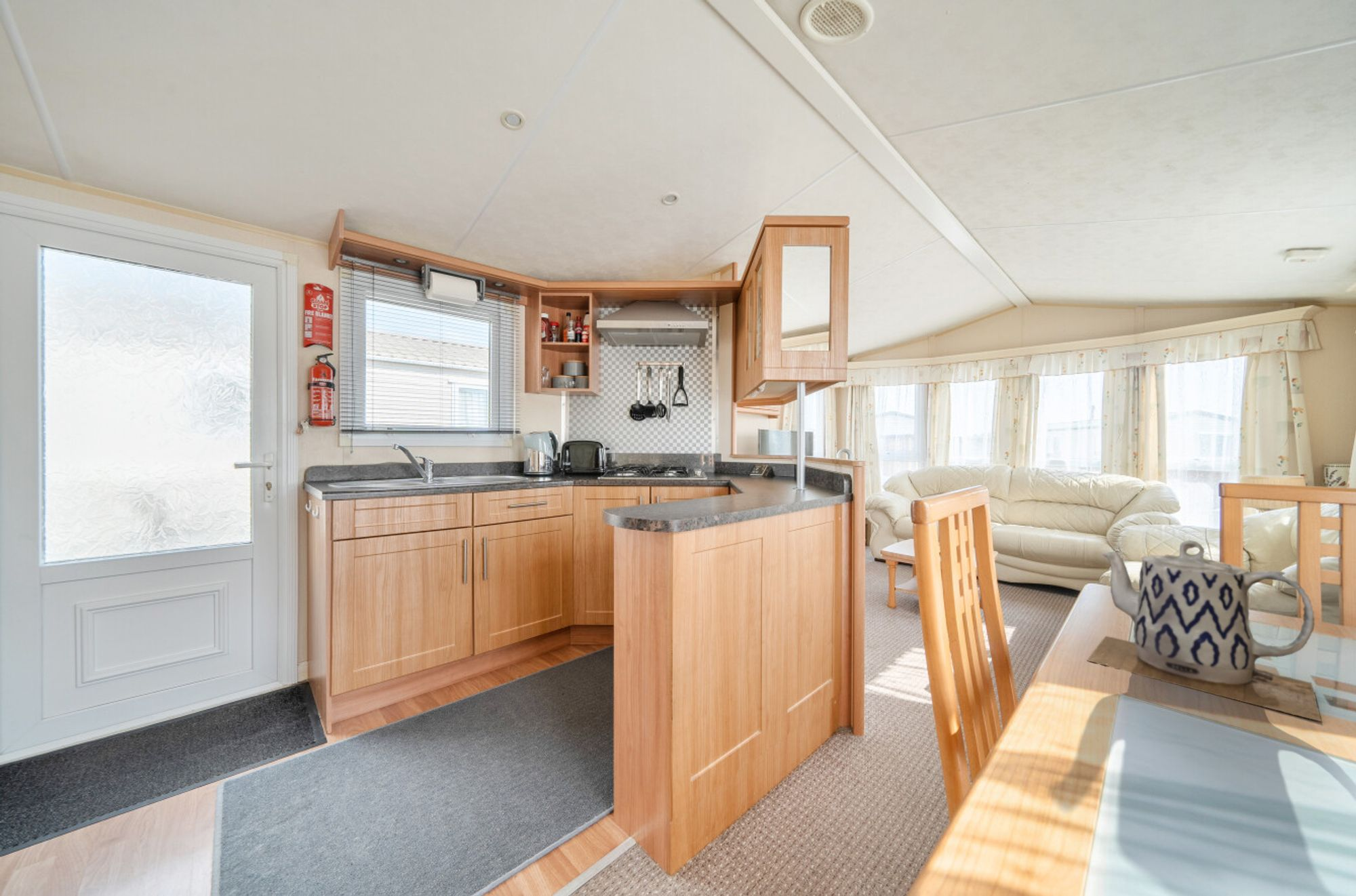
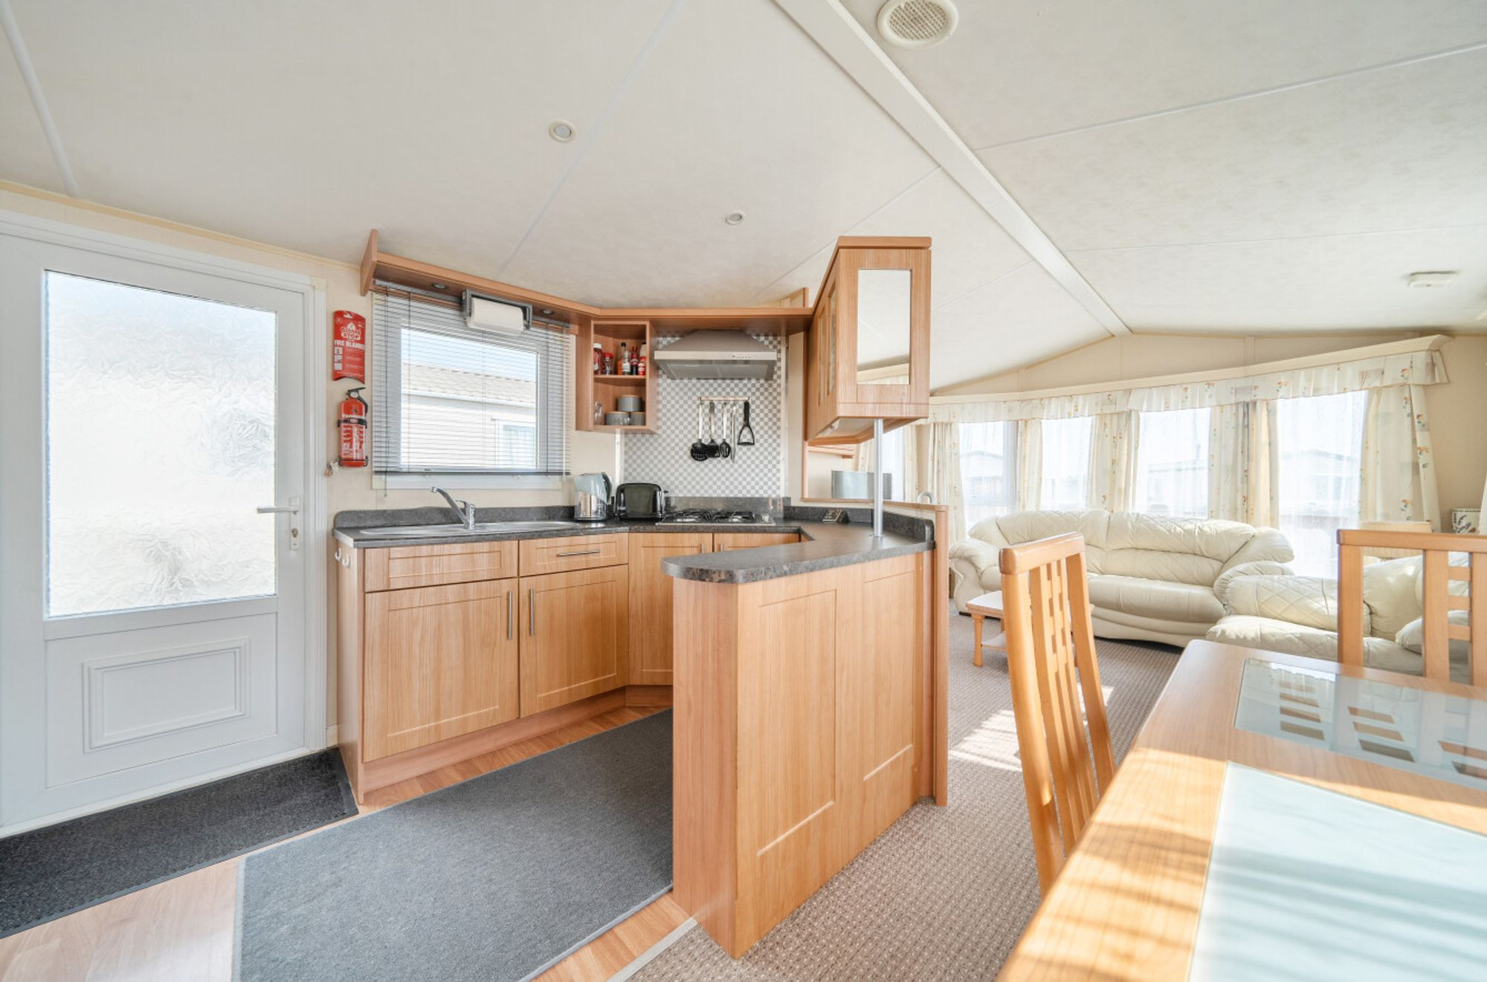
- teapot [1086,539,1322,722]
